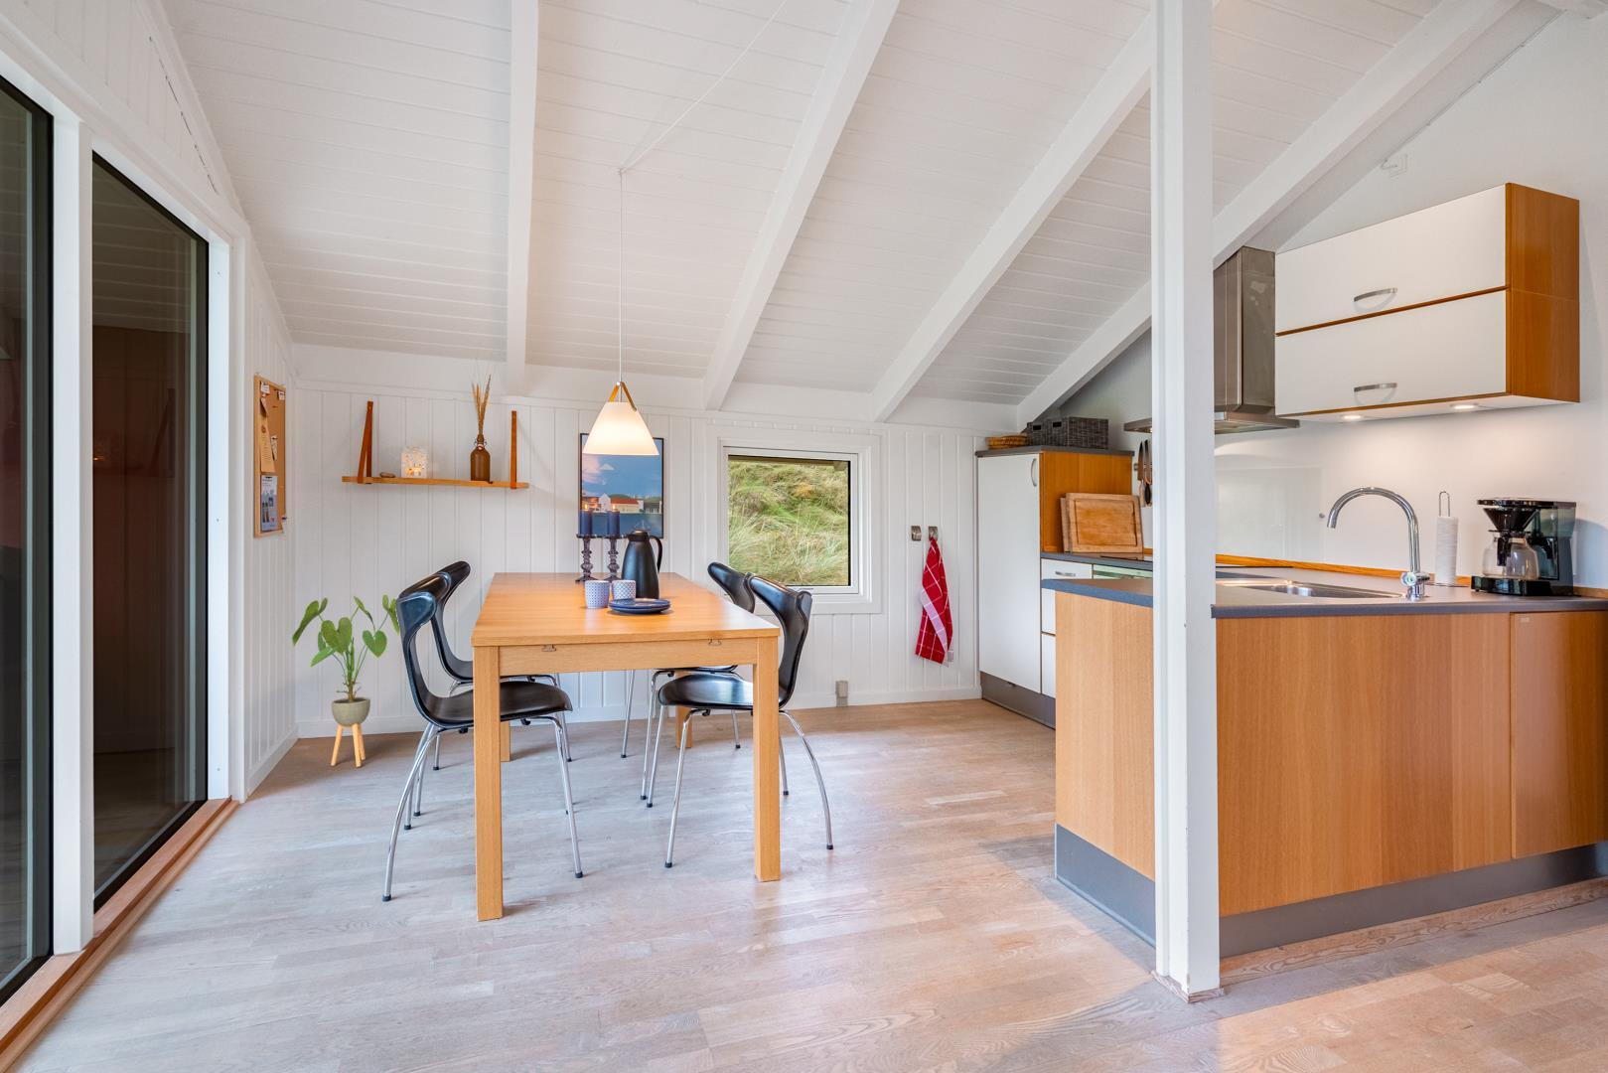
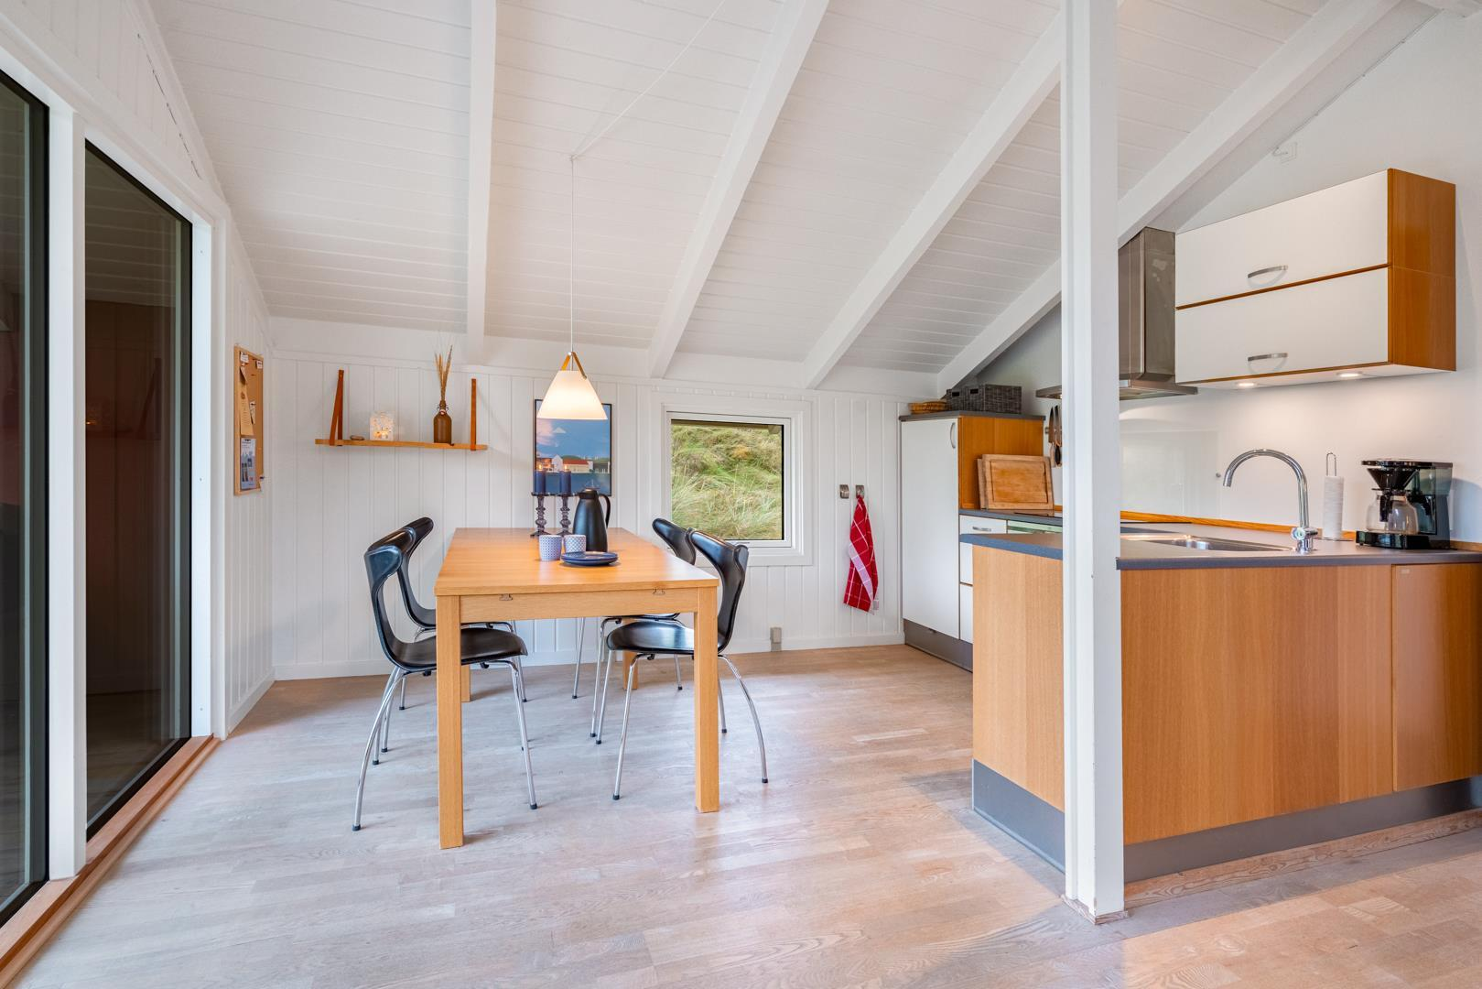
- house plant [291,594,400,768]
